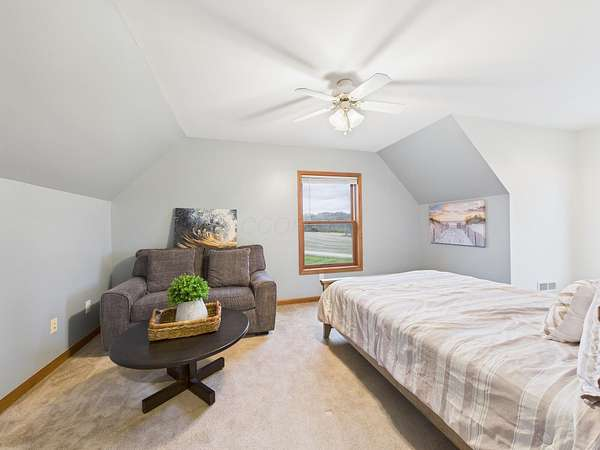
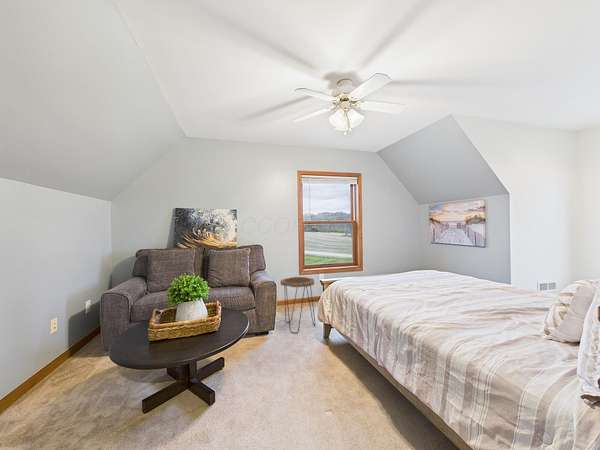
+ side table [280,276,316,334]
